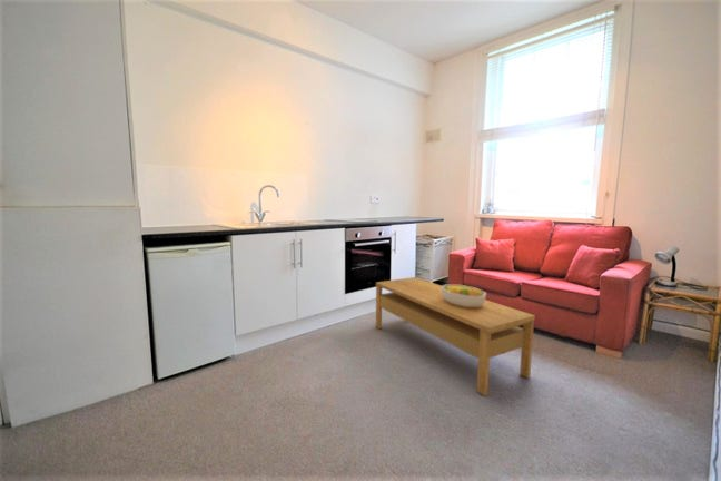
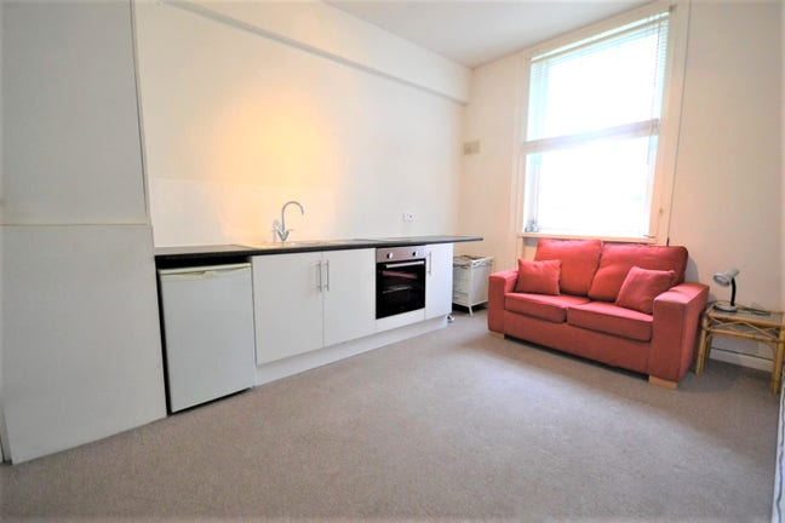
- fruit bowl [441,284,487,307]
- coffee table [375,276,536,397]
